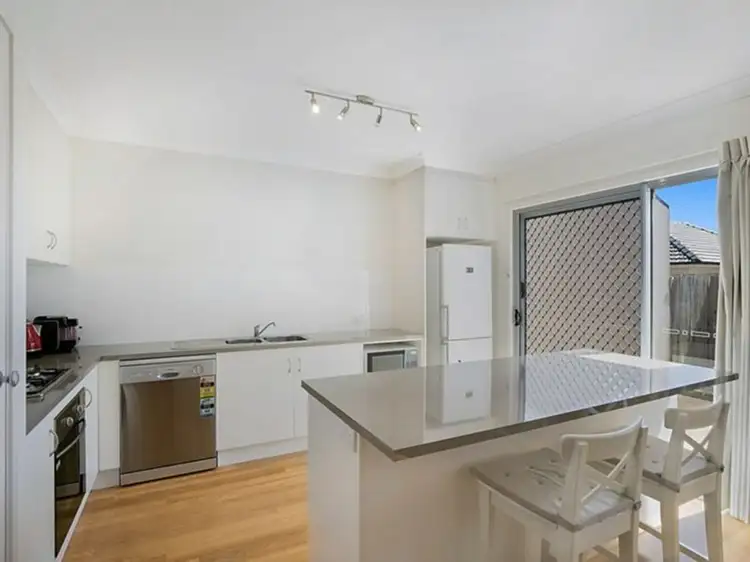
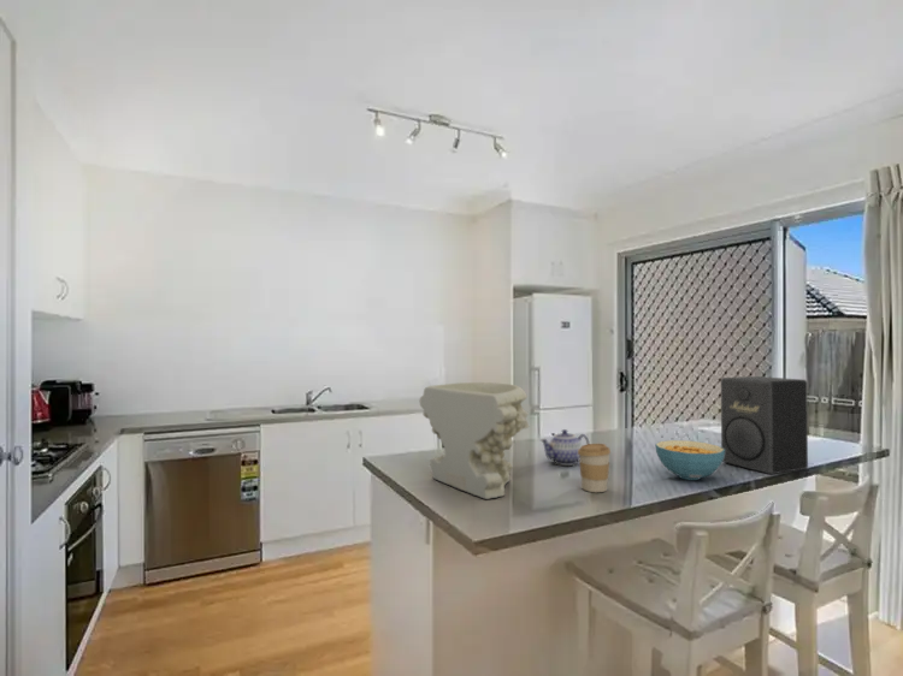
+ speaker [720,375,809,475]
+ cereal bowl [654,439,725,481]
+ coffee cup [578,443,612,493]
+ teapot [539,428,591,467]
+ decorative bowl [418,381,530,500]
